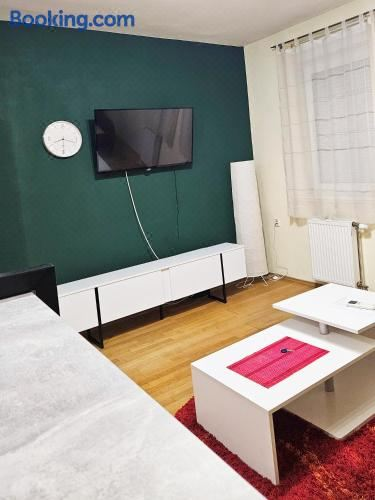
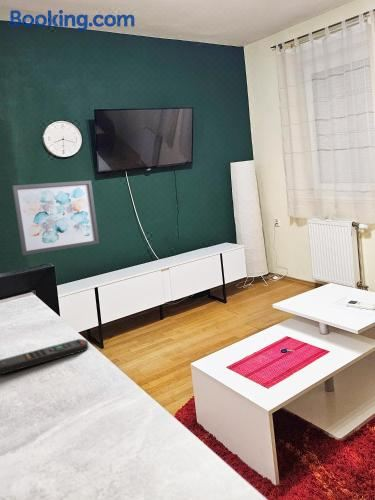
+ remote control [0,338,90,375]
+ wall art [11,180,100,256]
